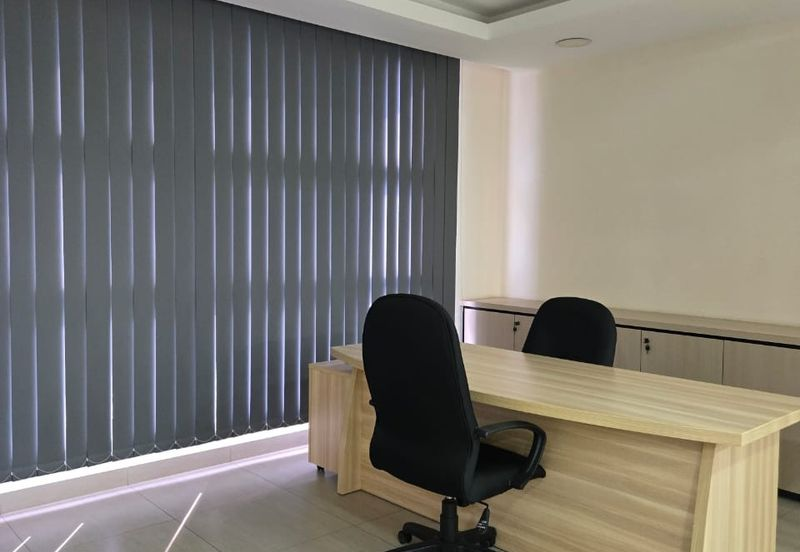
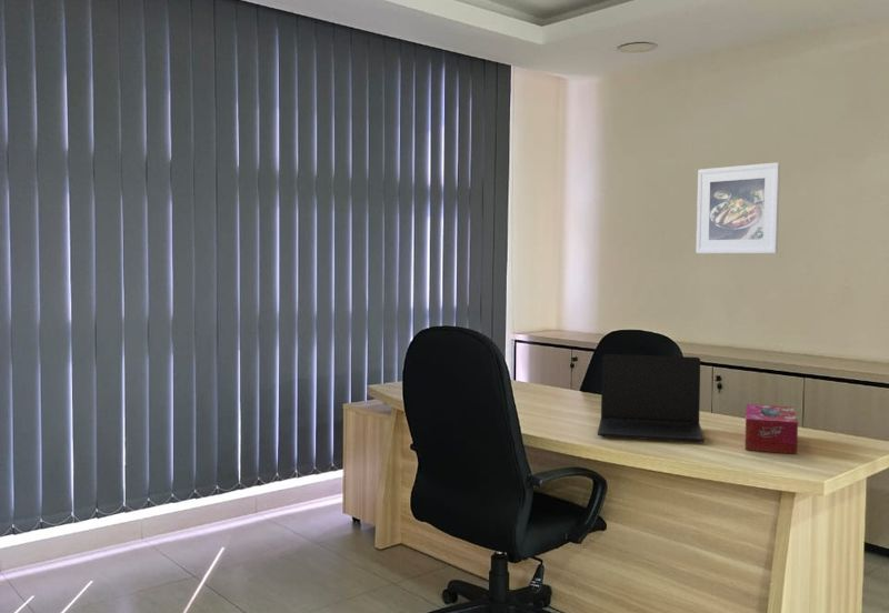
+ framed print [695,161,781,254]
+ tissue box [745,403,799,455]
+ laptop [597,353,706,443]
